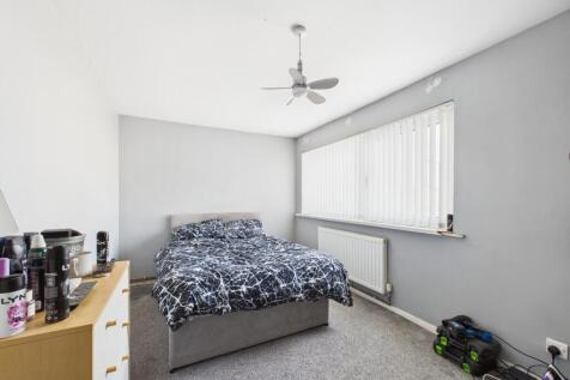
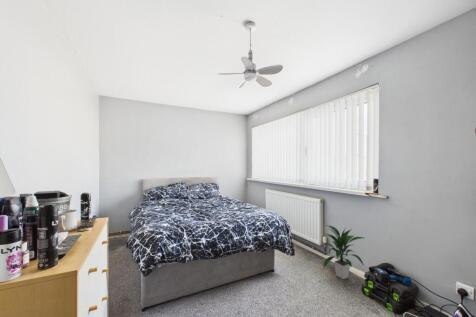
+ indoor plant [322,224,365,280]
